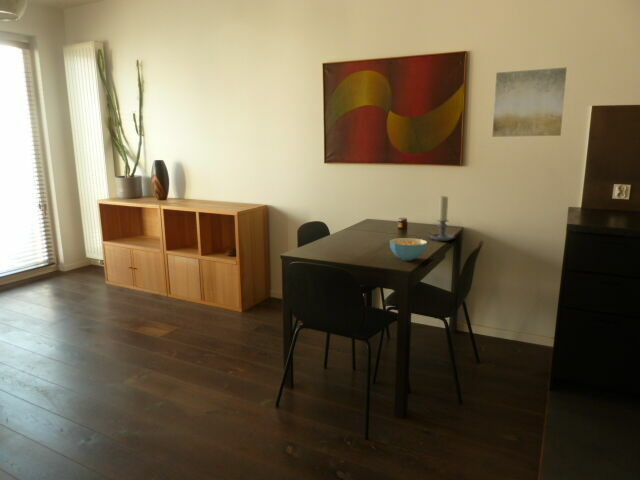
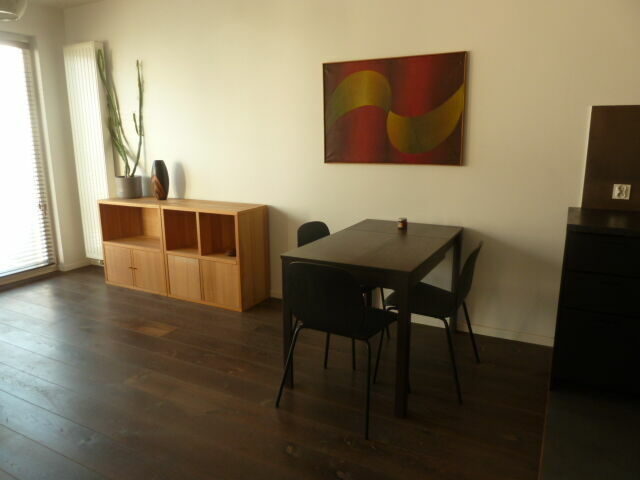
- cereal bowl [389,237,428,262]
- candle holder [424,195,456,242]
- wall art [491,66,568,138]
